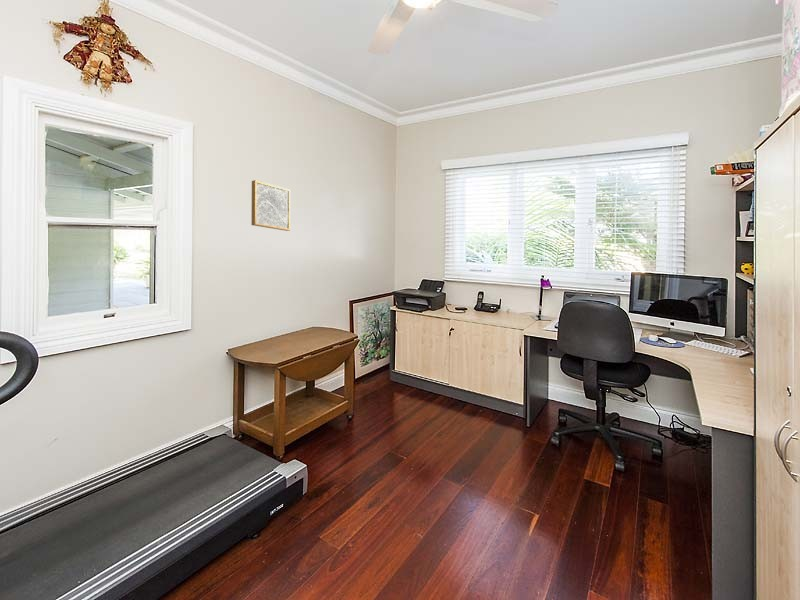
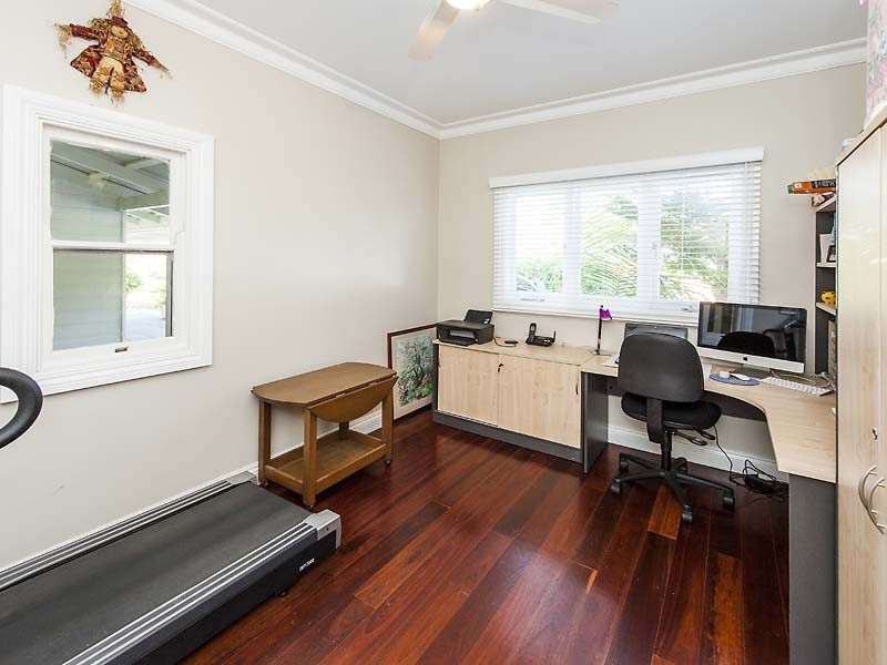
- wall art [250,179,291,232]
